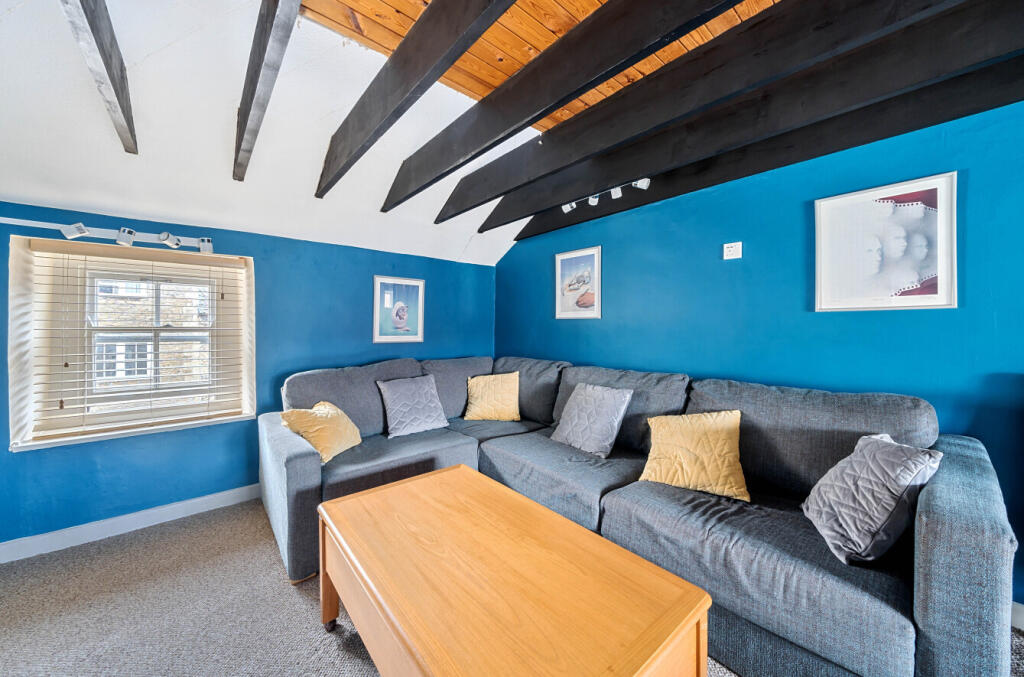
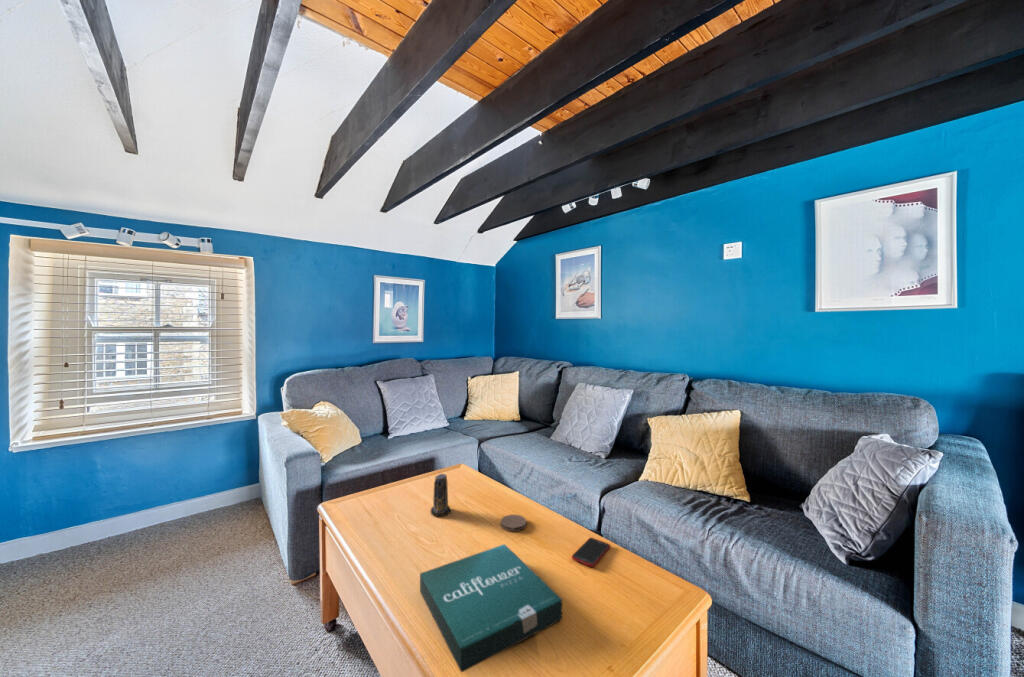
+ pizza box [419,543,563,673]
+ coaster [500,514,527,532]
+ cell phone [571,537,611,568]
+ candle [430,473,451,517]
